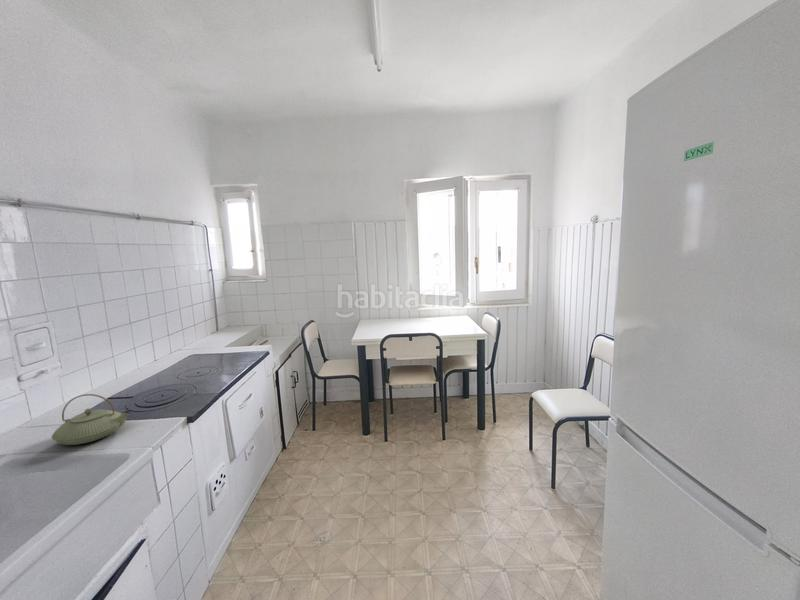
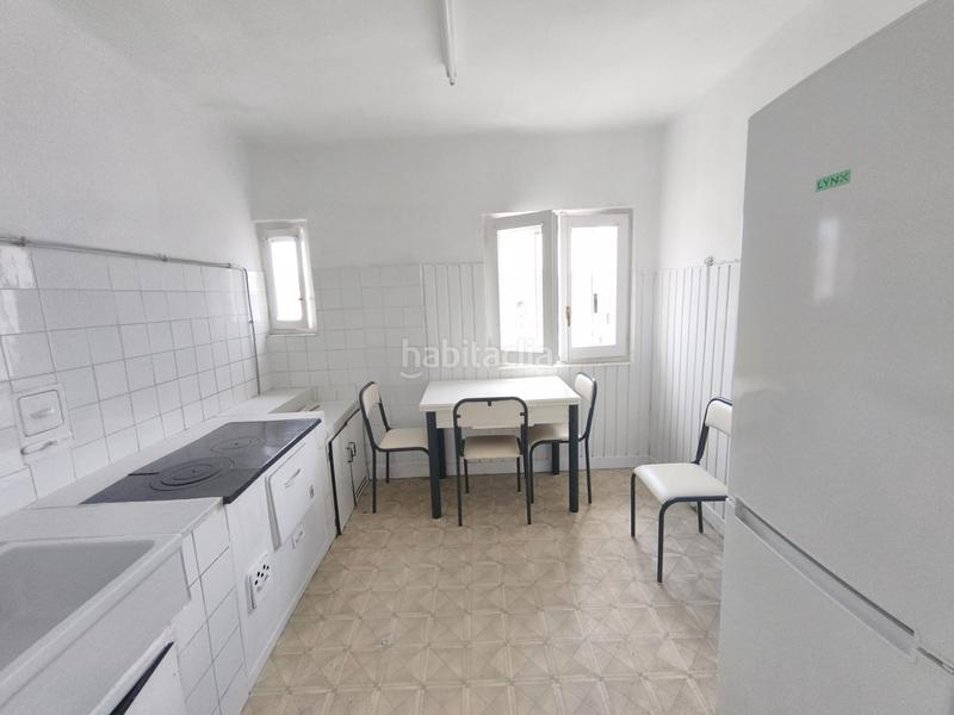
- teapot [51,393,132,446]
